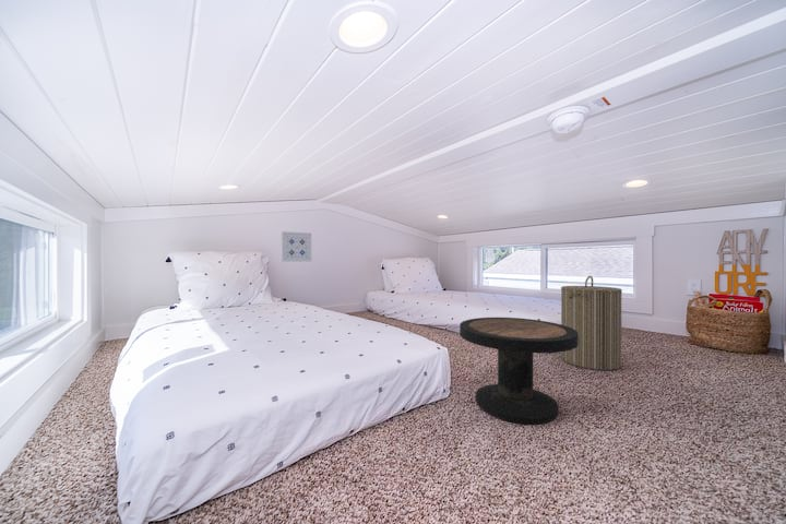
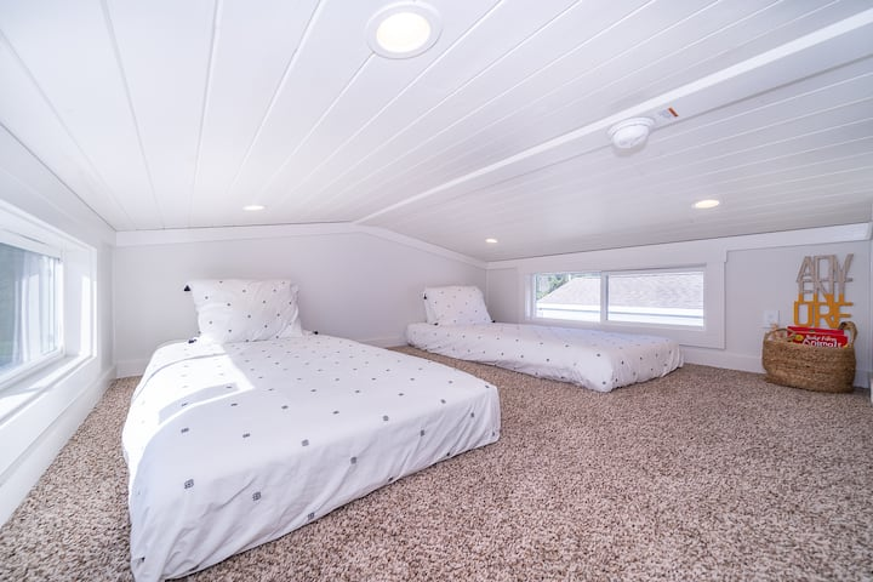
- laundry hamper [560,275,623,371]
- side table [458,317,579,425]
- wall art [281,230,312,263]
